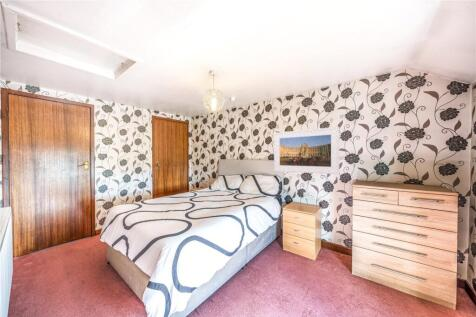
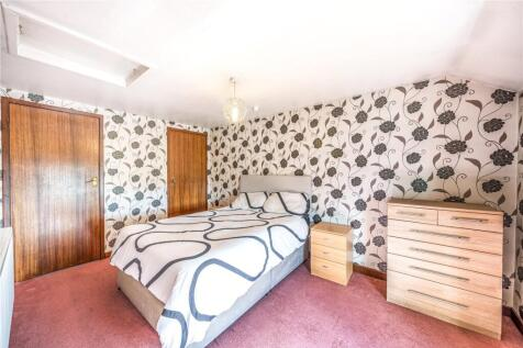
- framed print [273,126,340,175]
